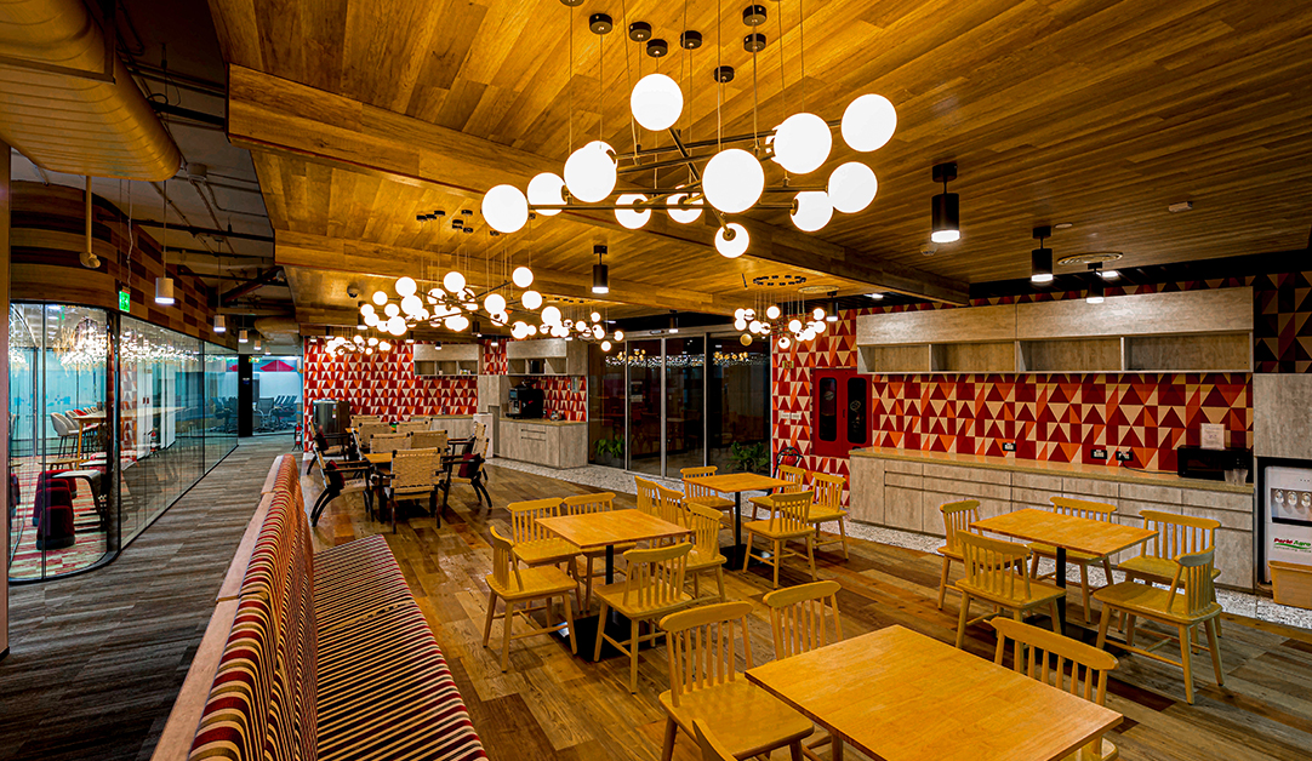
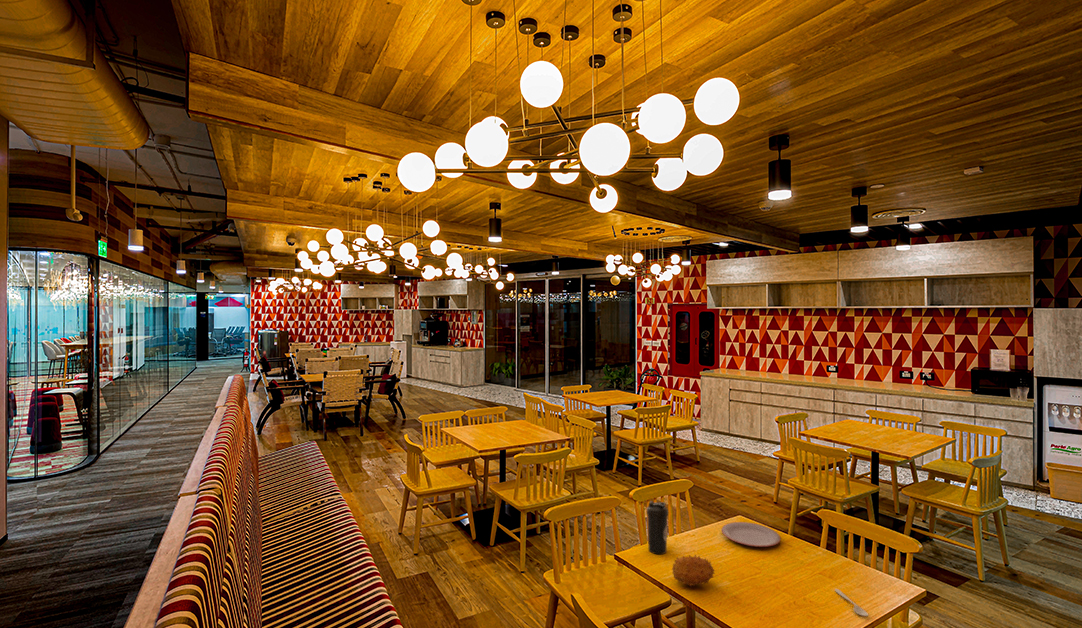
+ fruit [671,554,716,587]
+ water bottle [646,500,669,555]
+ plate [721,521,782,548]
+ spoon [834,588,870,617]
